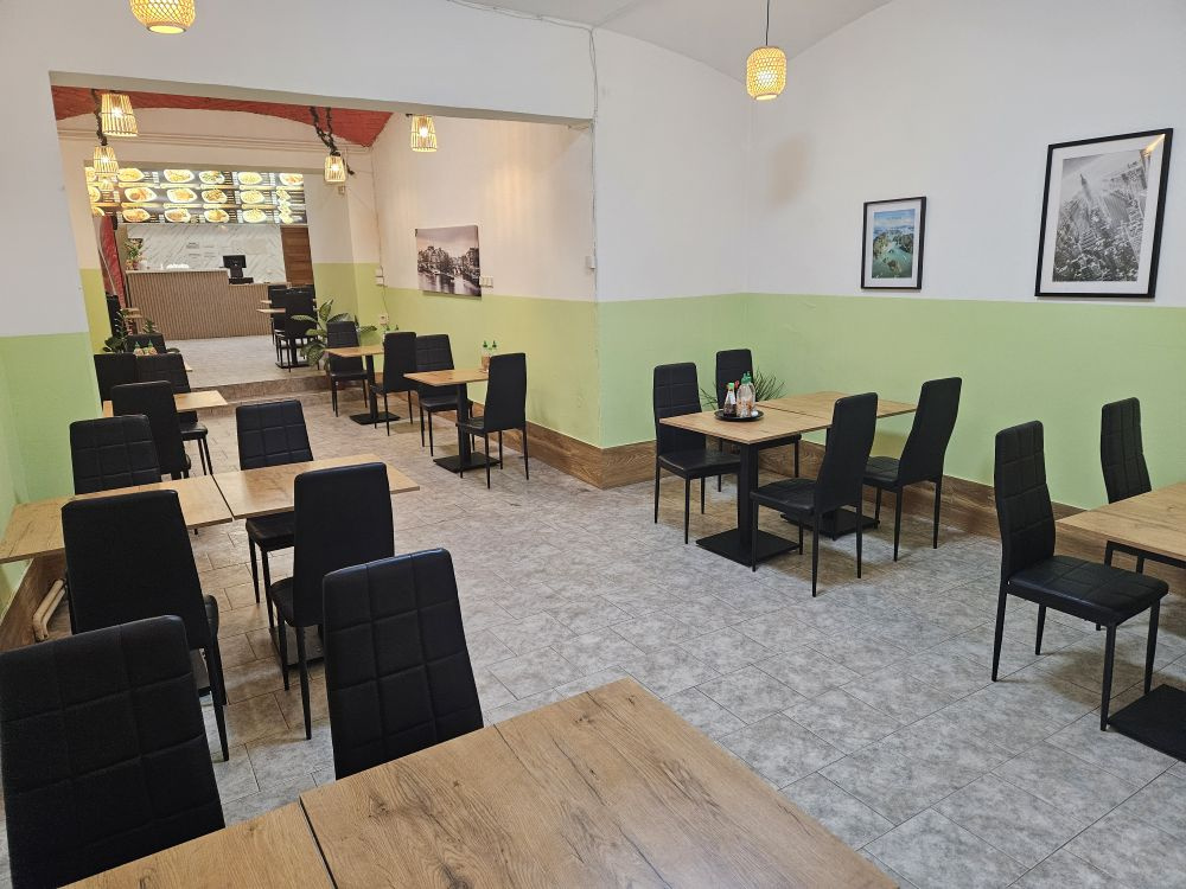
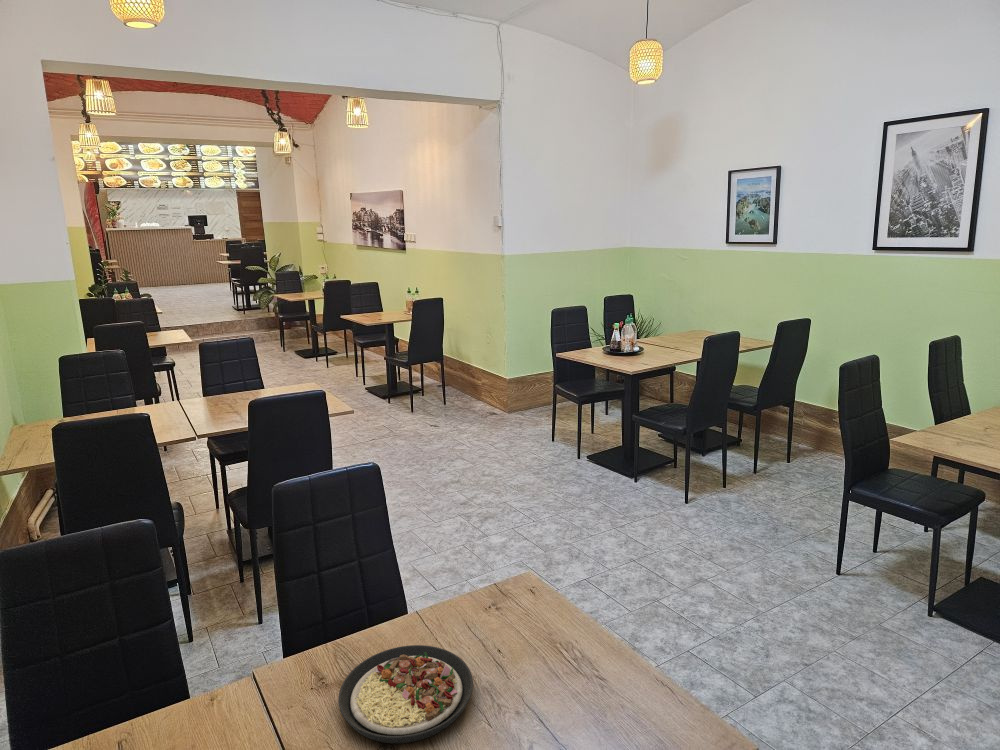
+ plate [337,644,474,744]
